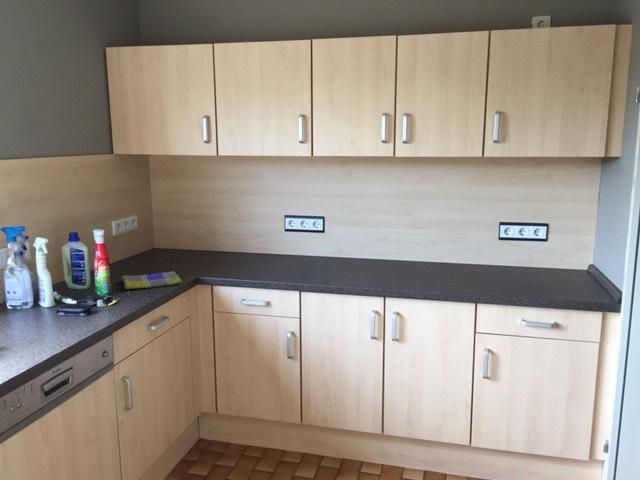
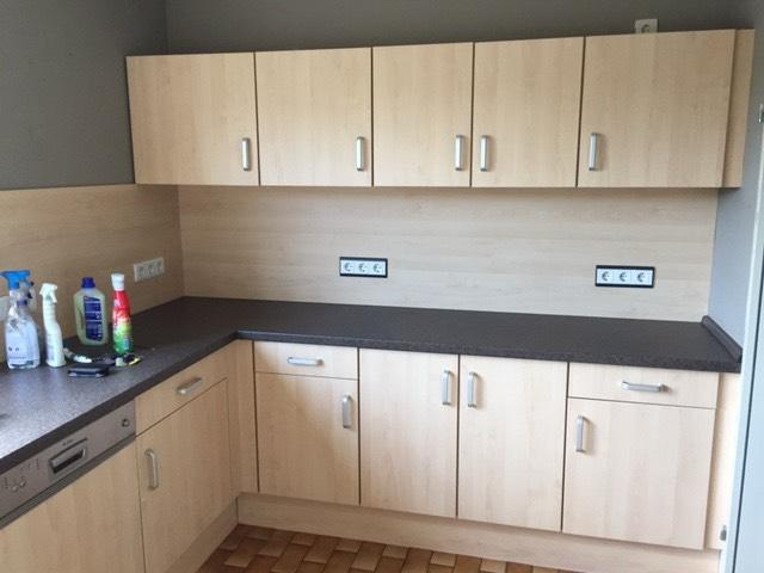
- dish towel [121,271,182,290]
